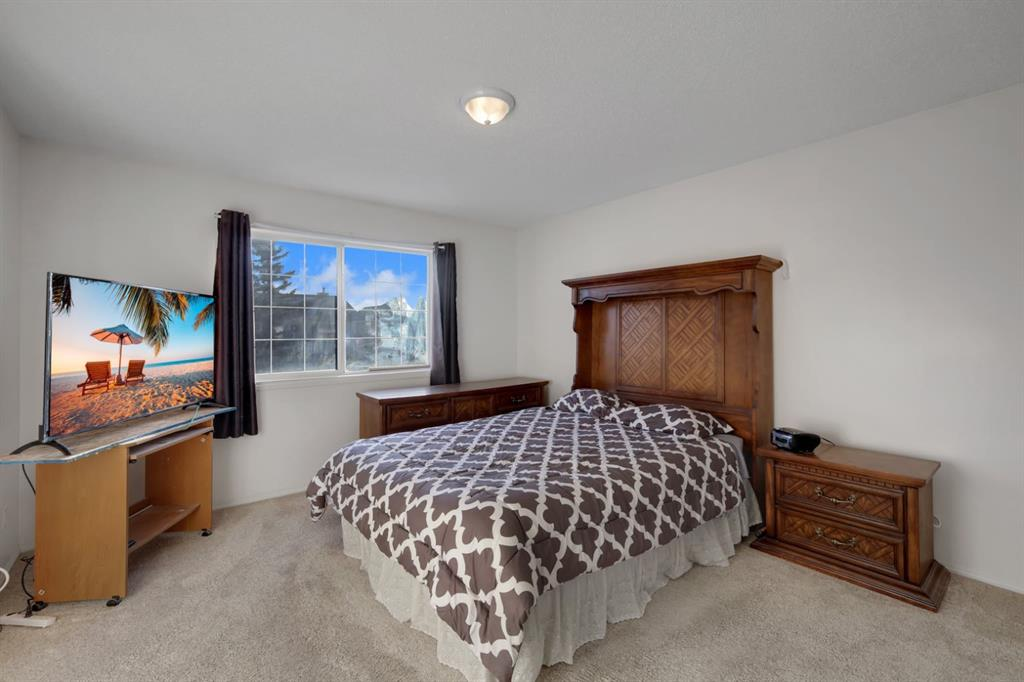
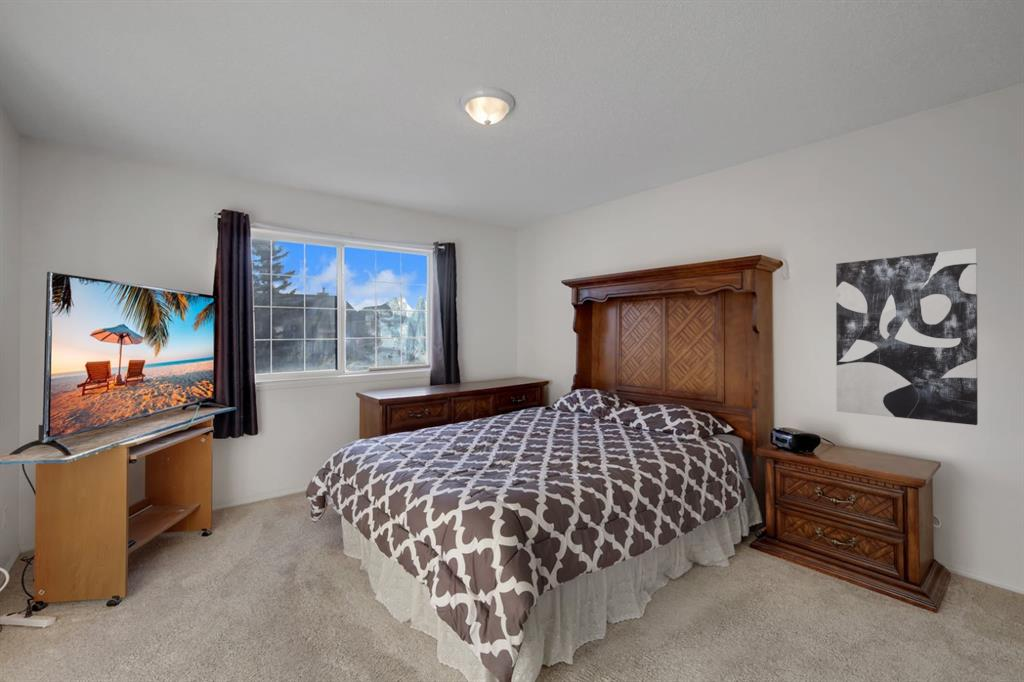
+ wall art [835,247,979,426]
